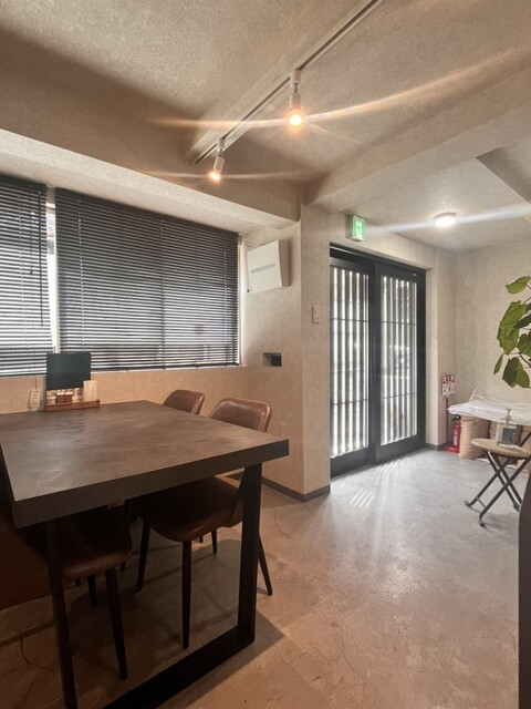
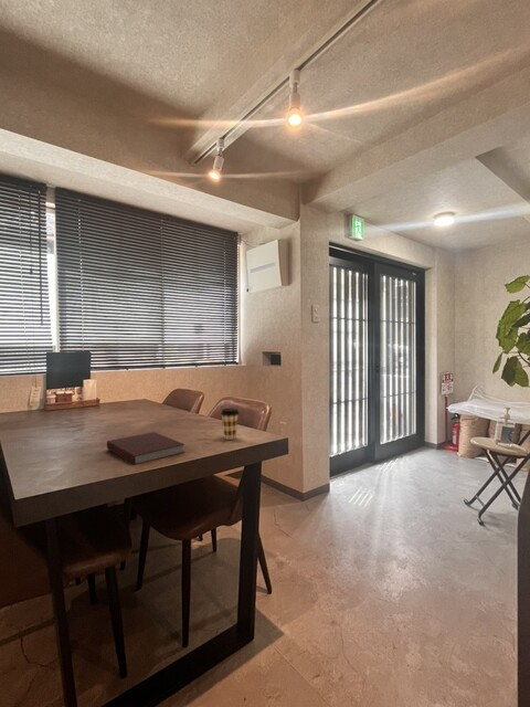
+ coffee cup [220,408,240,441]
+ notebook [106,431,186,466]
